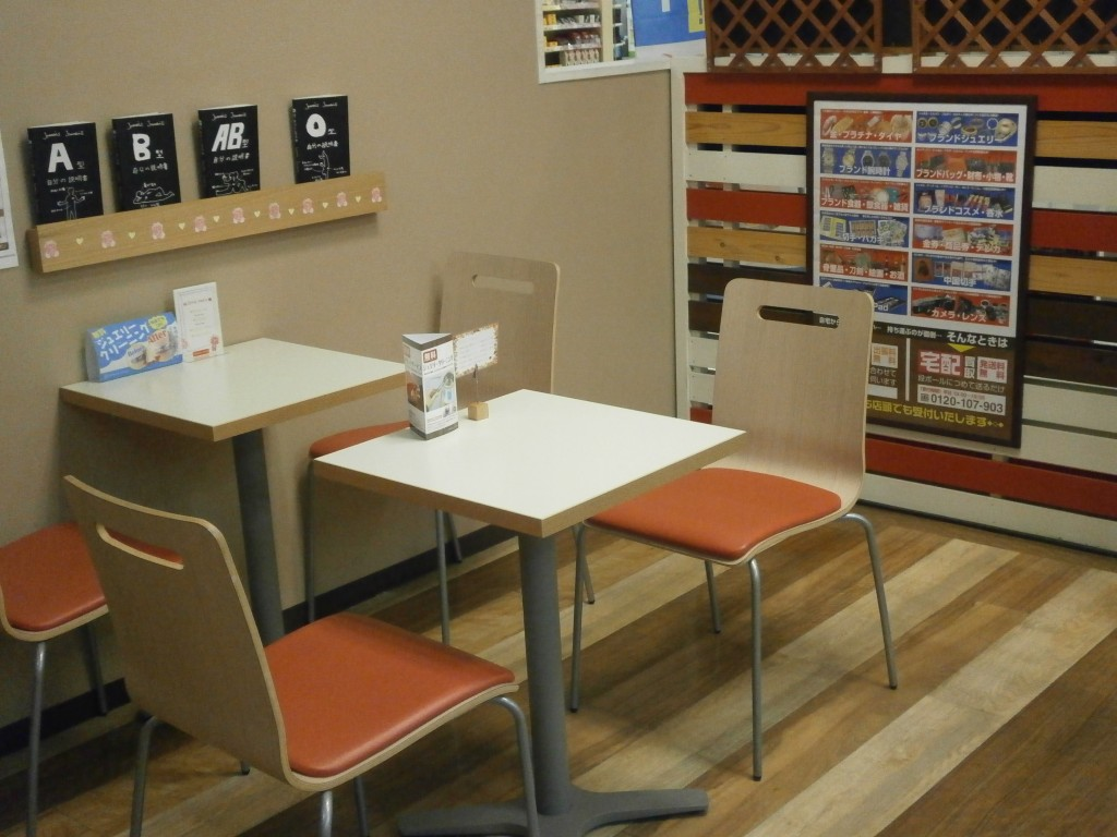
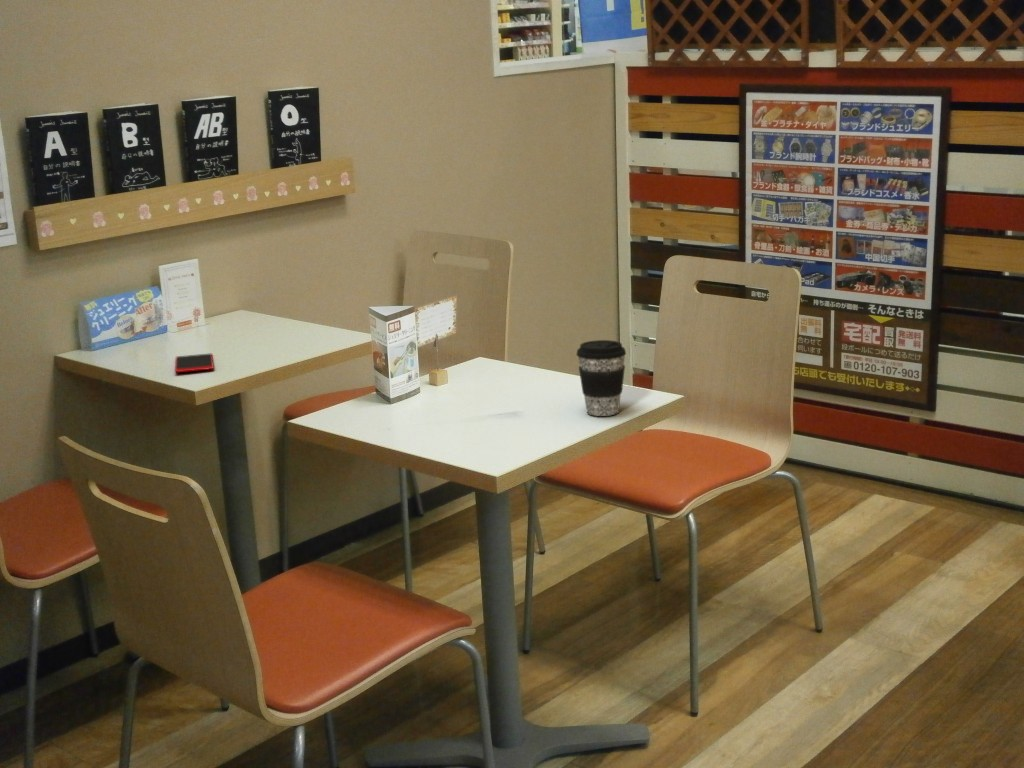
+ coffee cup [575,339,627,417]
+ smartphone [174,353,215,373]
